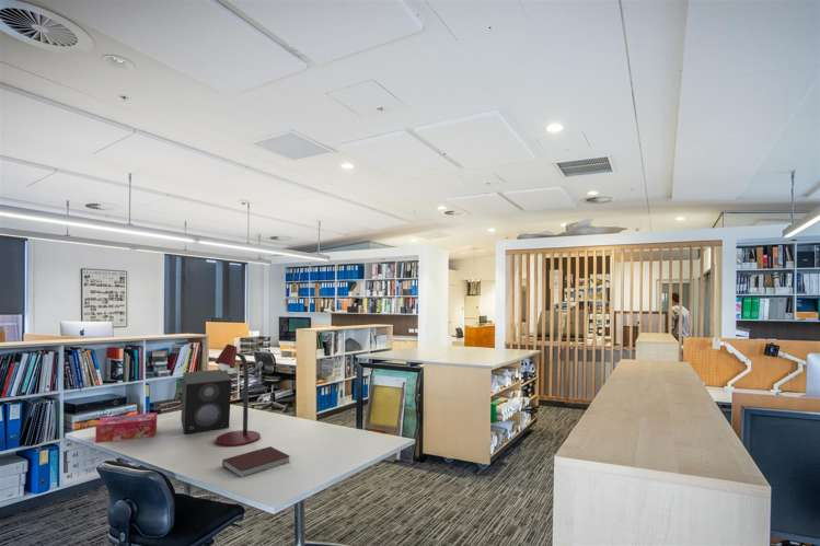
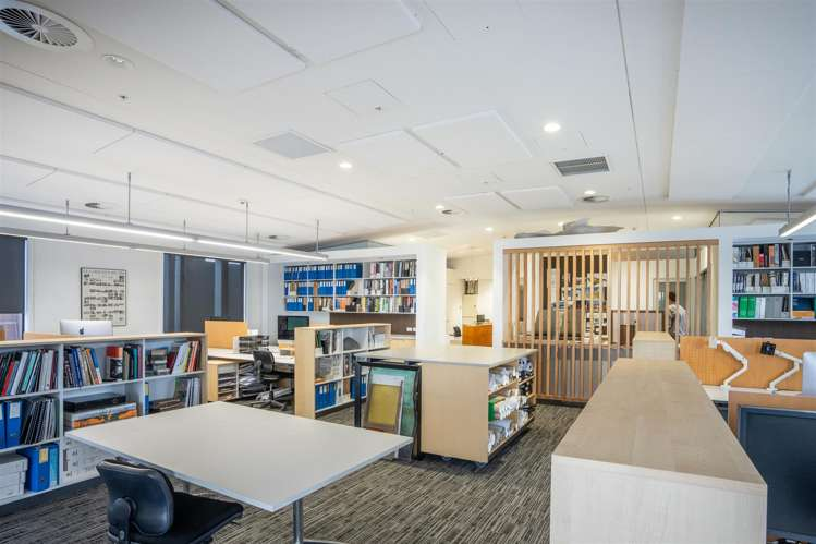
- desk lamp [213,344,261,448]
- notebook [221,445,290,478]
- speaker [180,369,233,435]
- tissue box [94,411,158,444]
